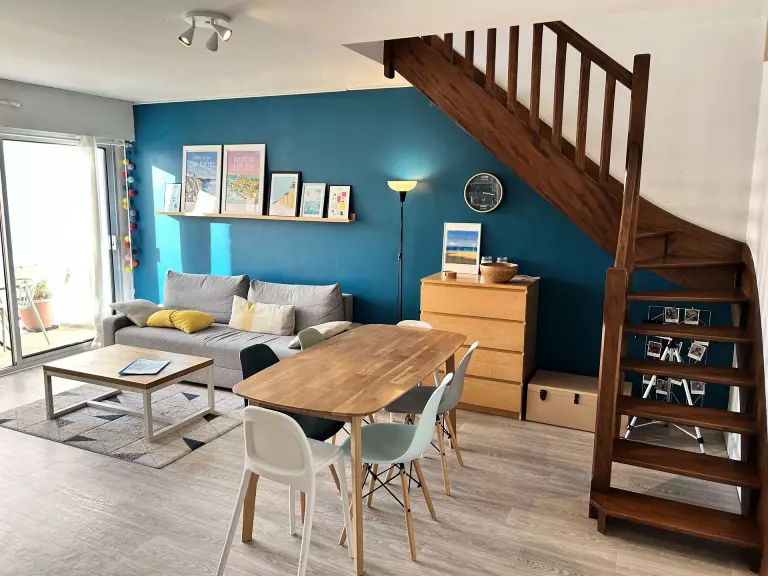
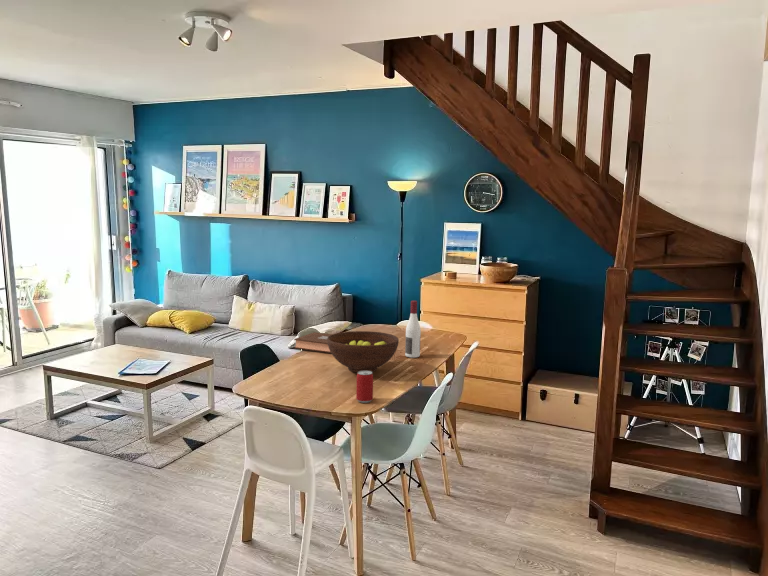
+ fruit bowl [327,330,400,374]
+ book [293,331,333,354]
+ alcohol [404,300,422,359]
+ beer can [355,371,374,404]
